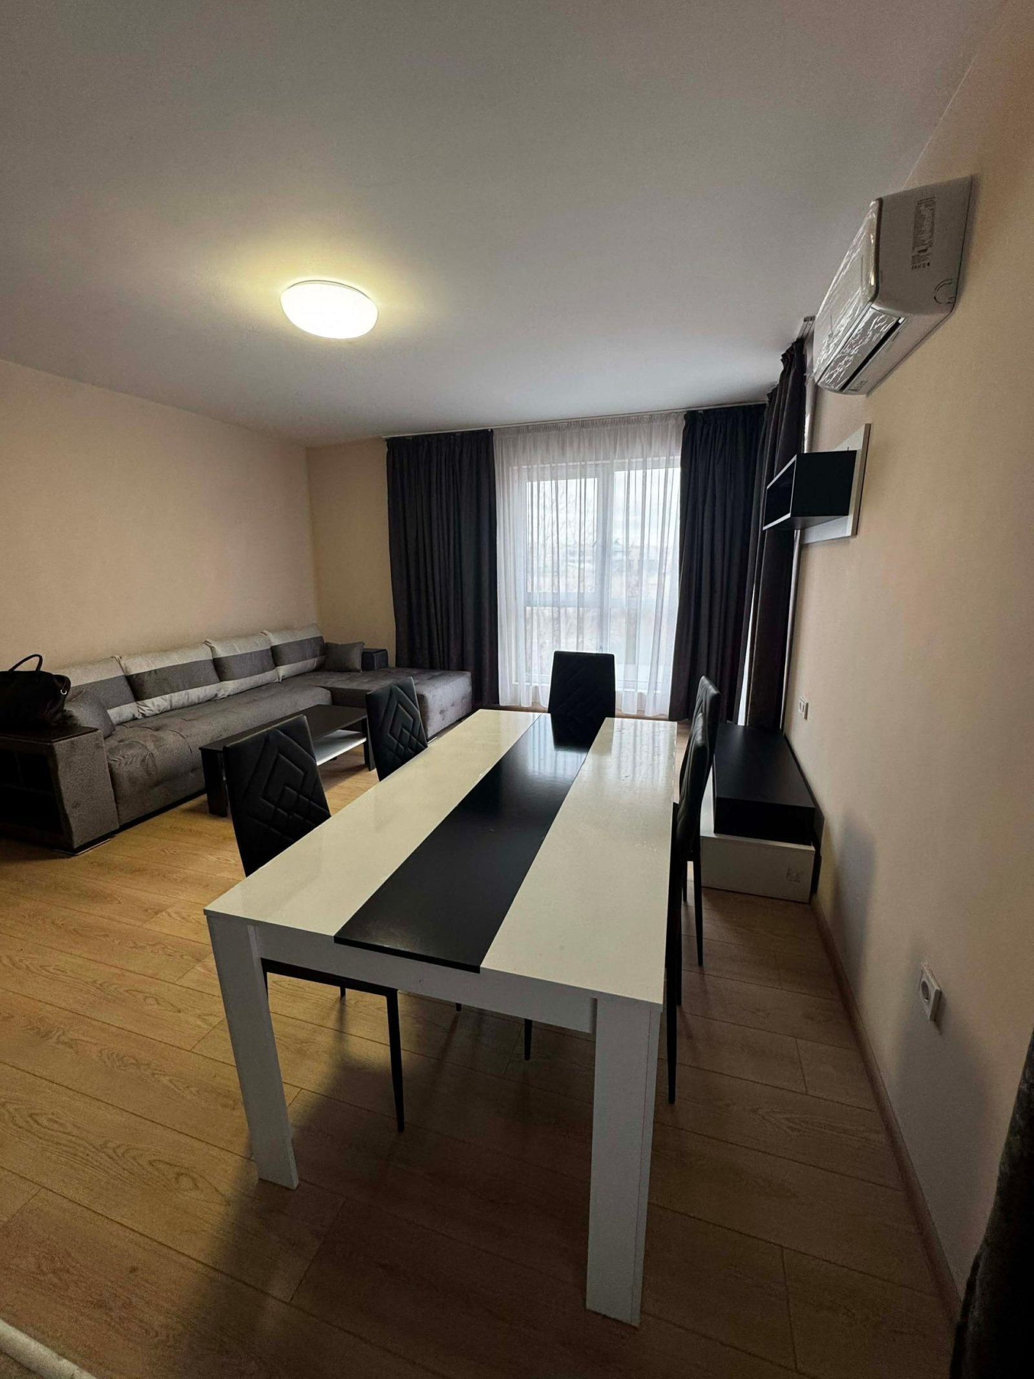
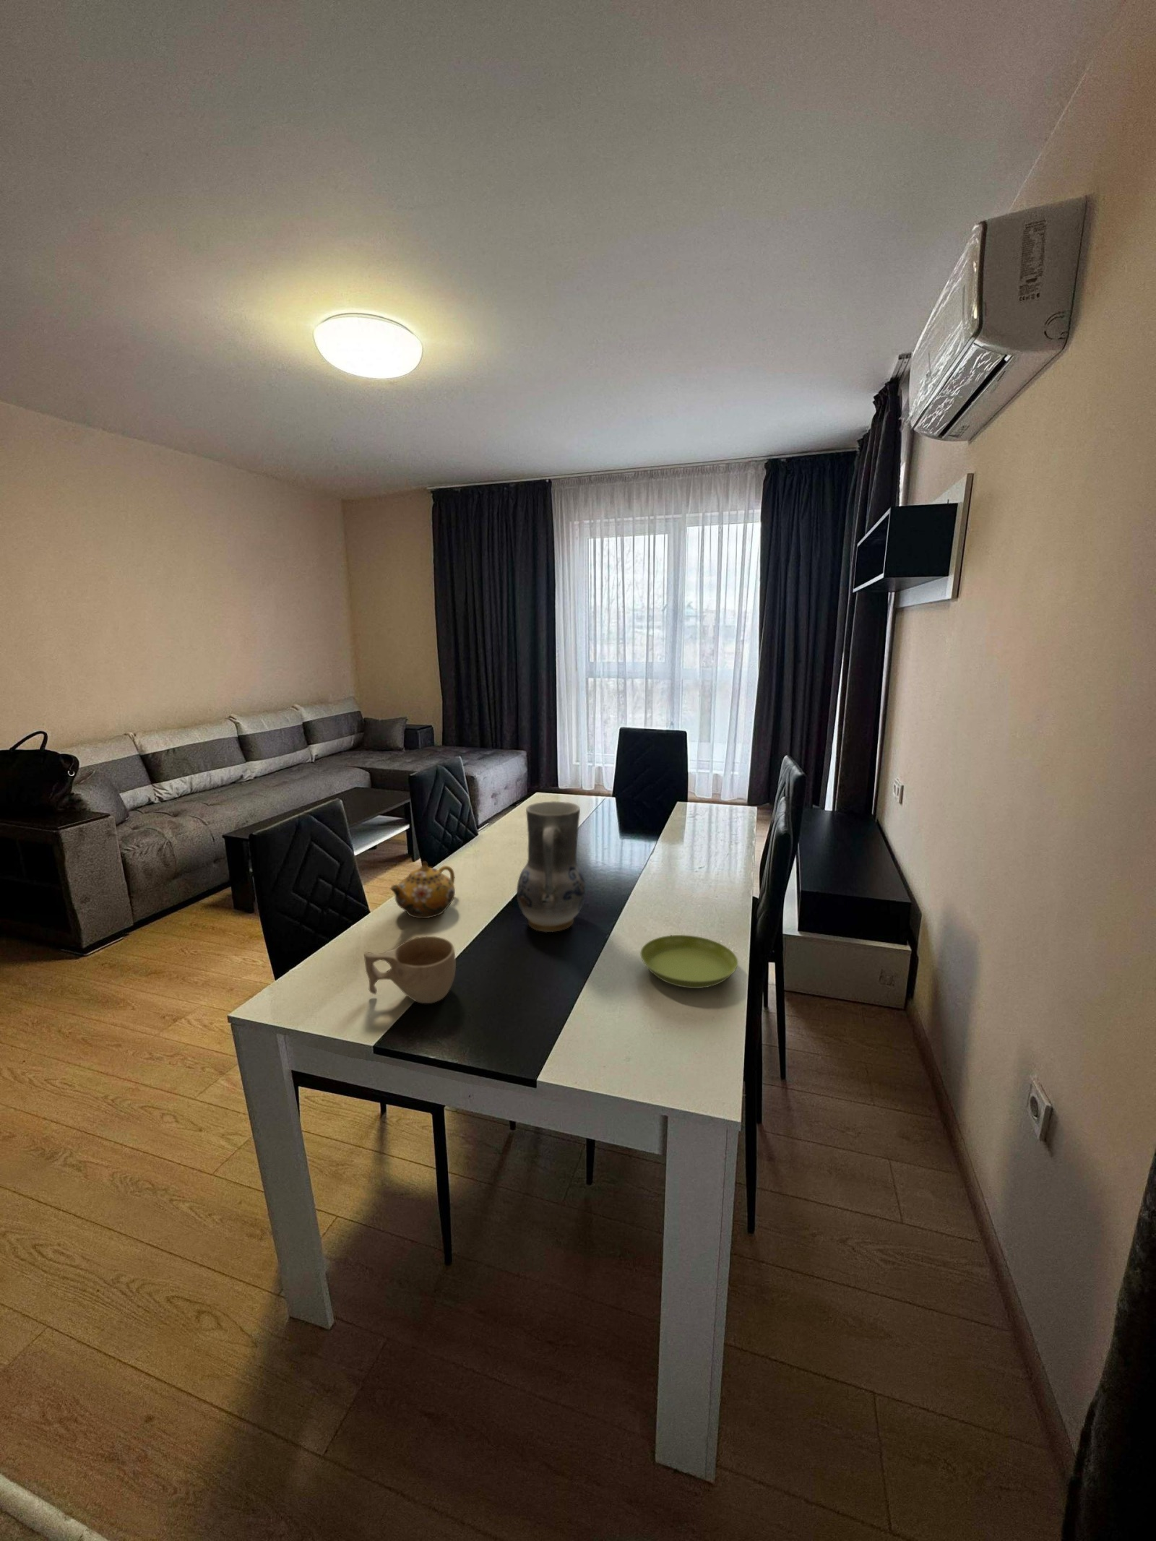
+ vase [516,800,586,933]
+ teapot [390,861,455,919]
+ cup [363,935,457,1004]
+ saucer [640,934,739,988]
